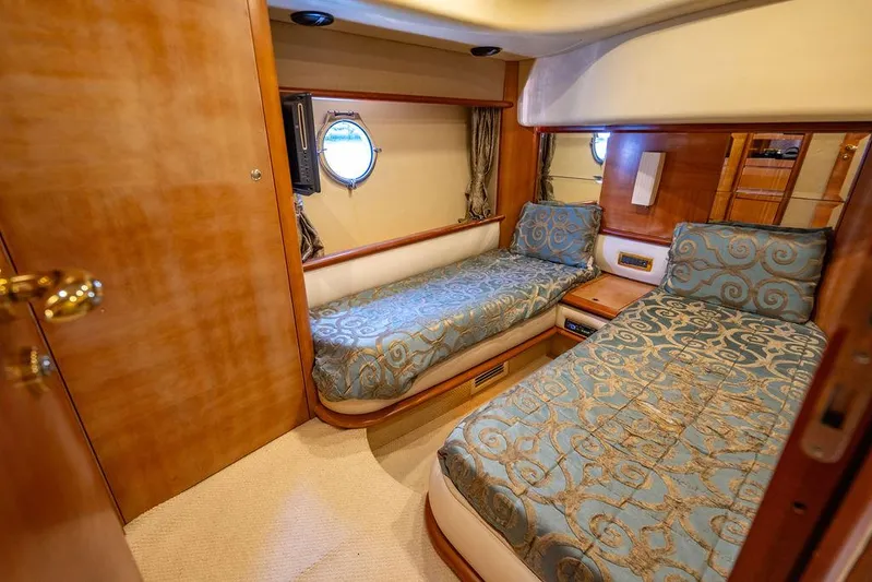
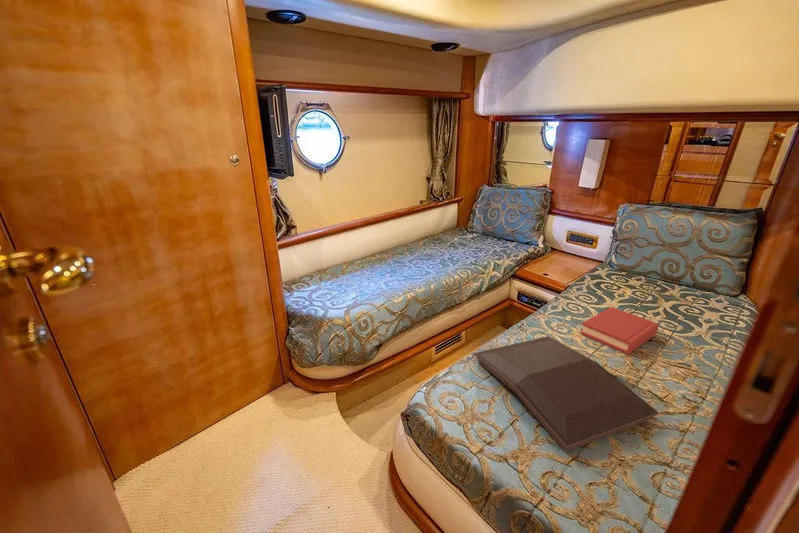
+ serving tray [473,335,660,452]
+ hardback book [579,306,660,355]
